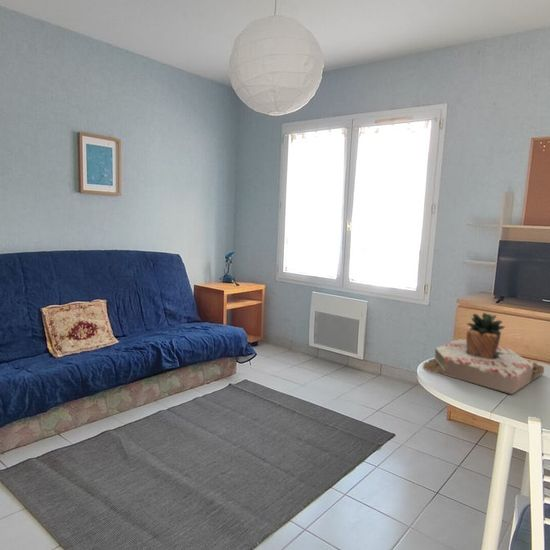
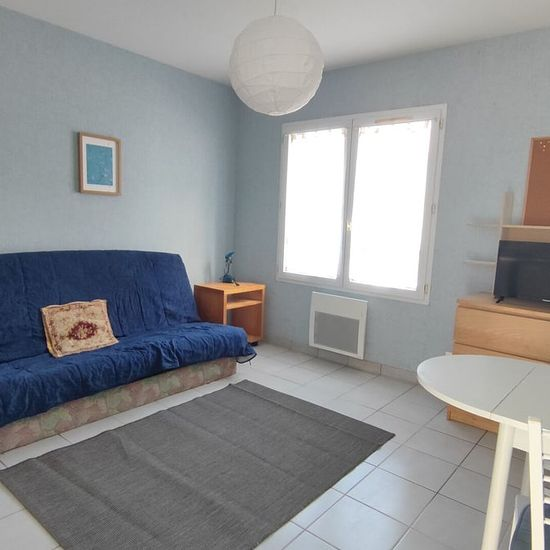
- succulent plant [422,312,545,395]
